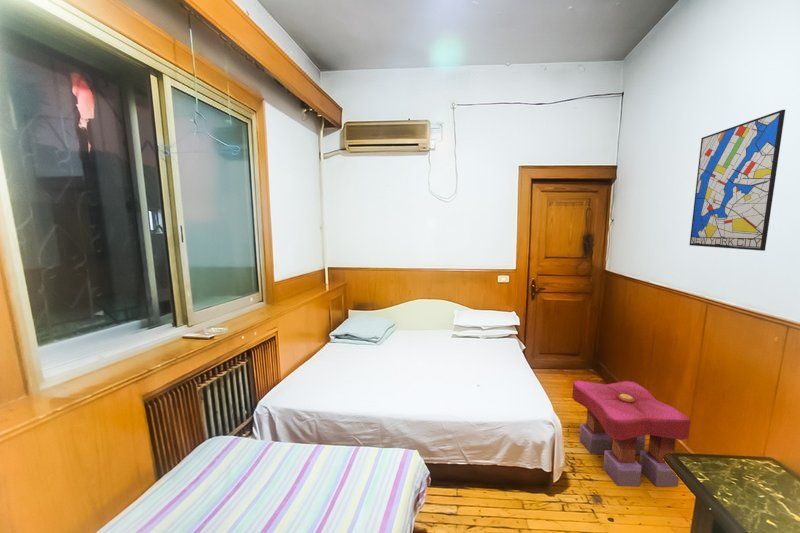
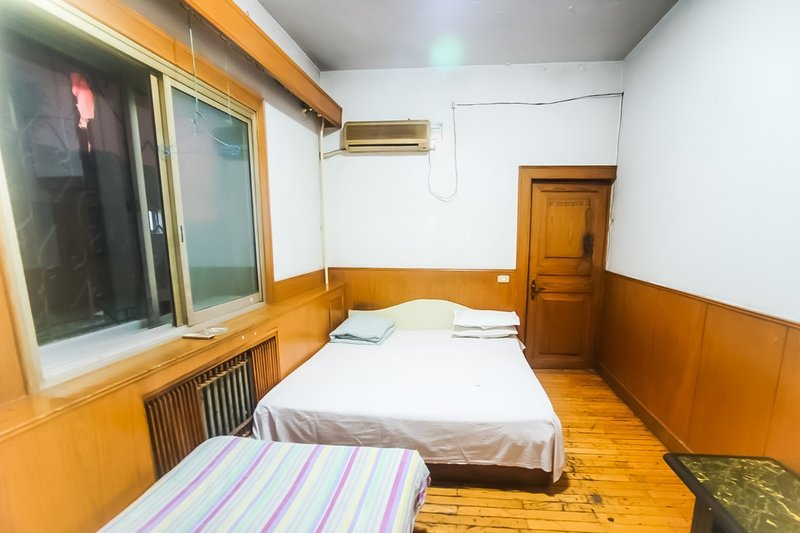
- stool [571,379,692,488]
- wall art [689,109,786,252]
